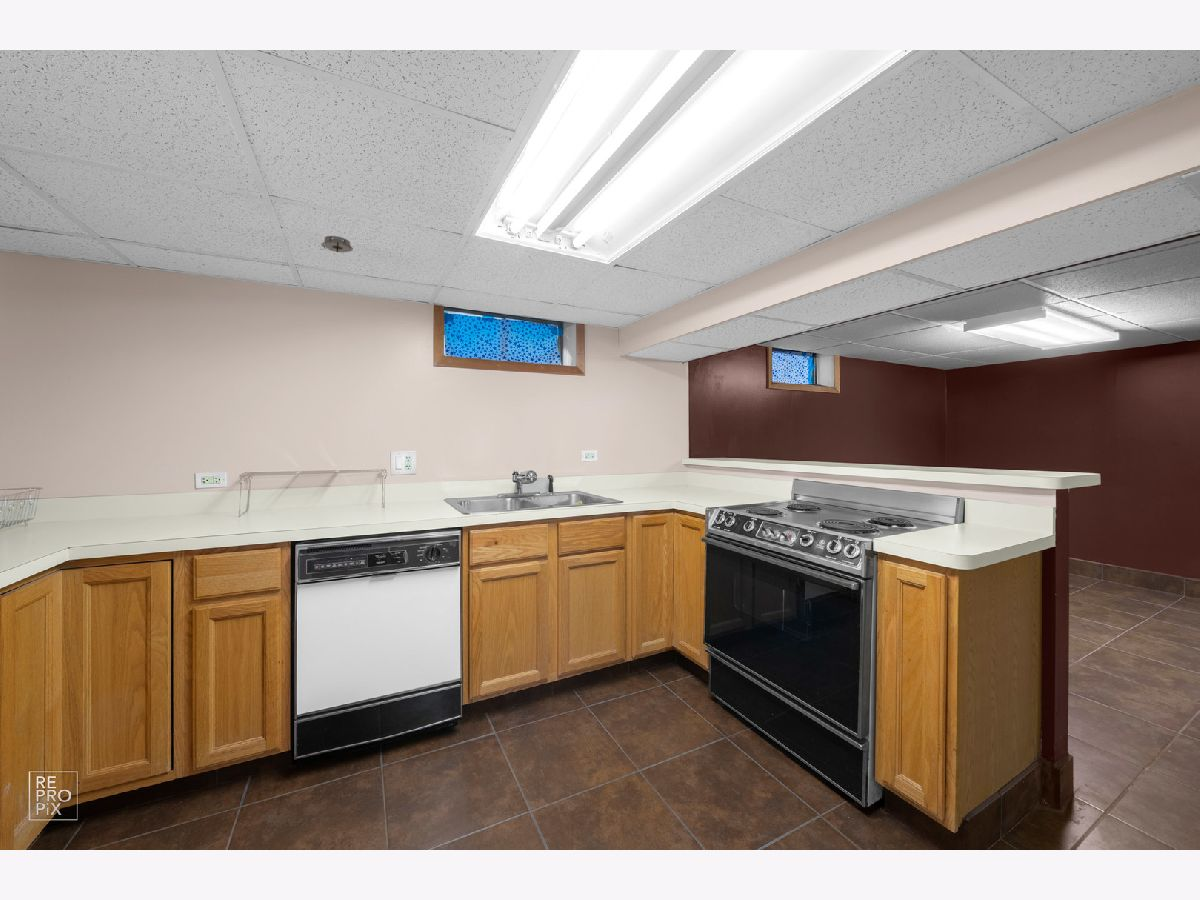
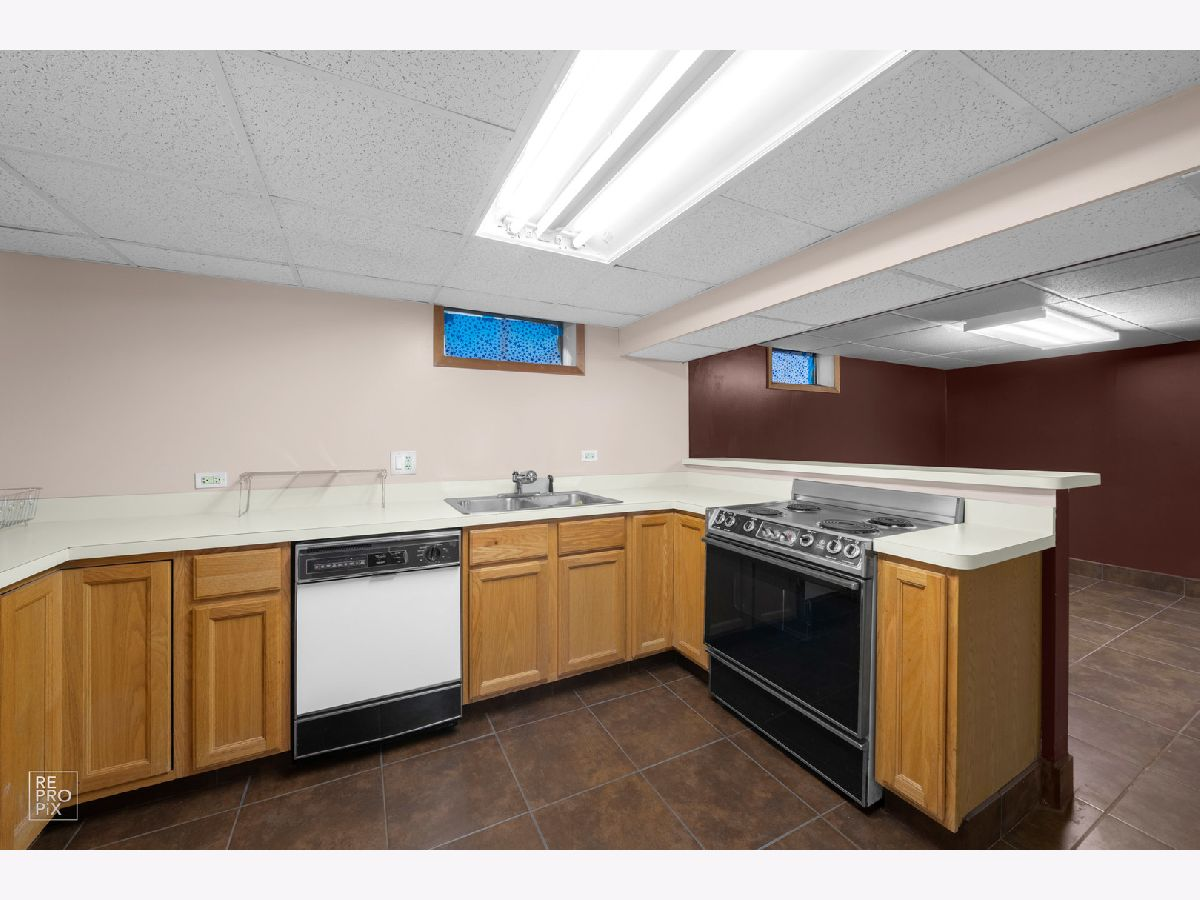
- smoke detector [319,235,354,253]
